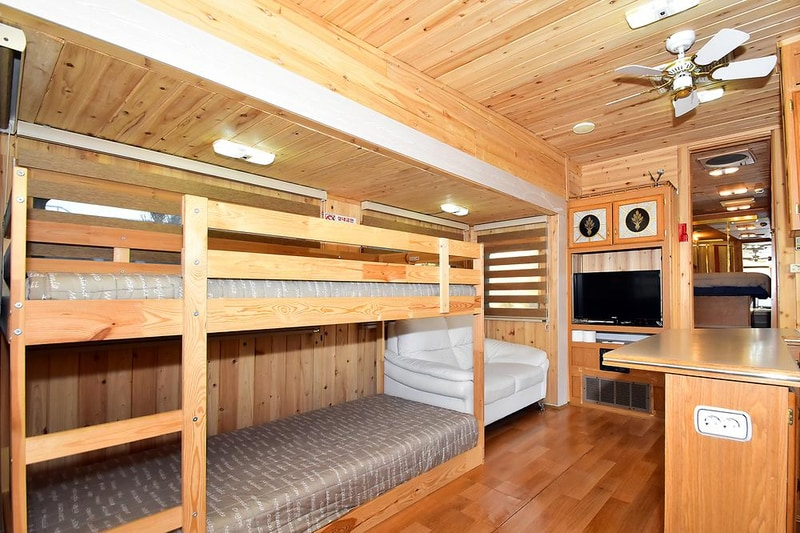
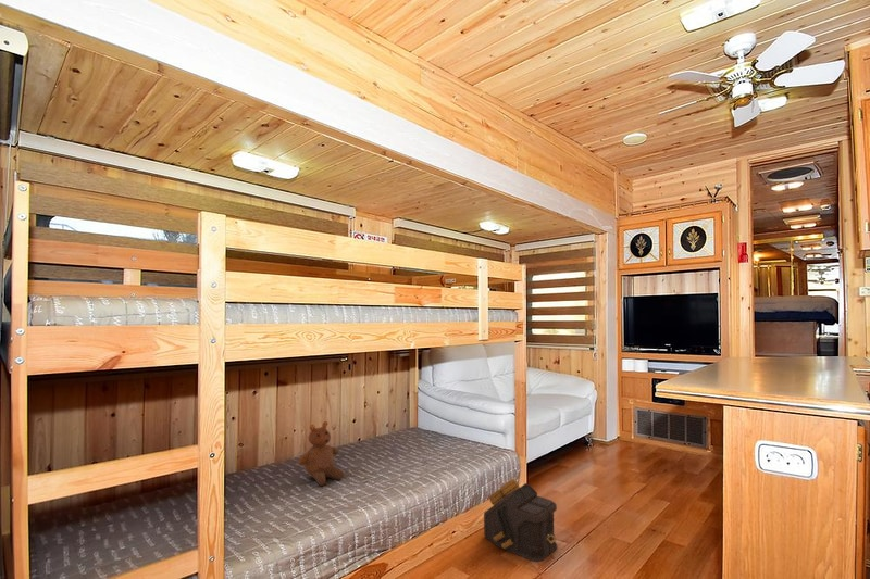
+ teddy bear [297,420,345,487]
+ backpack [483,478,558,563]
